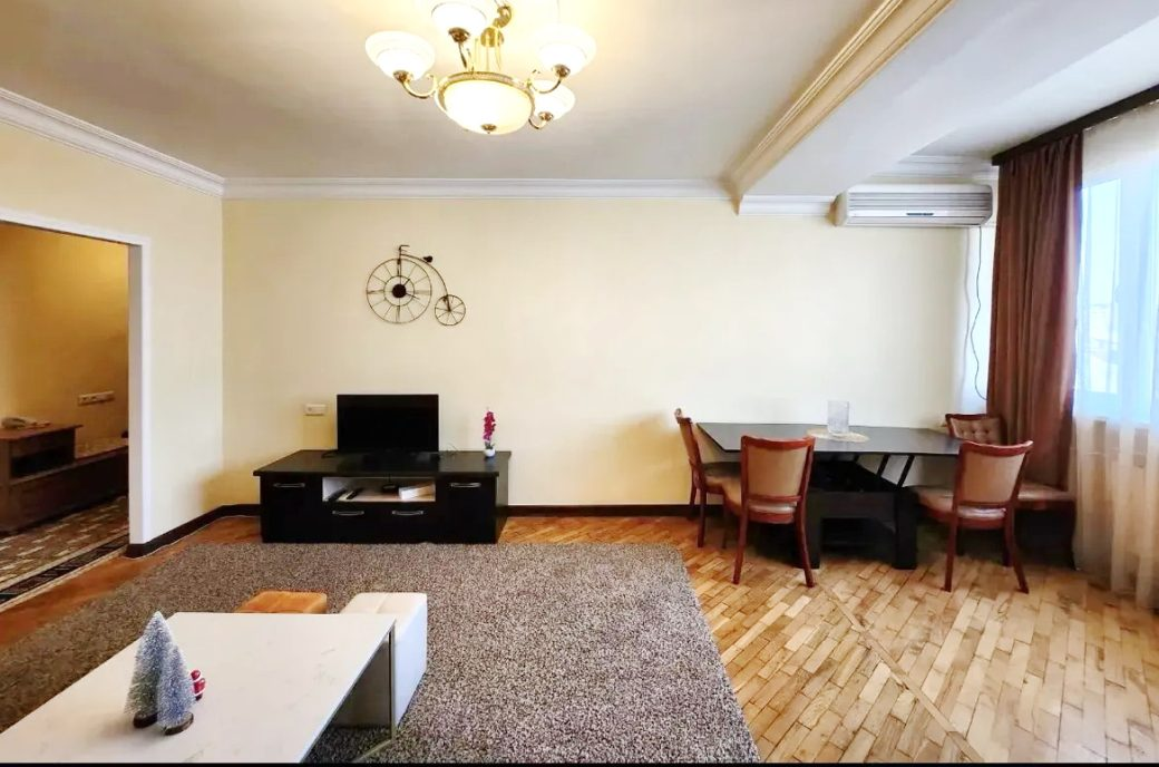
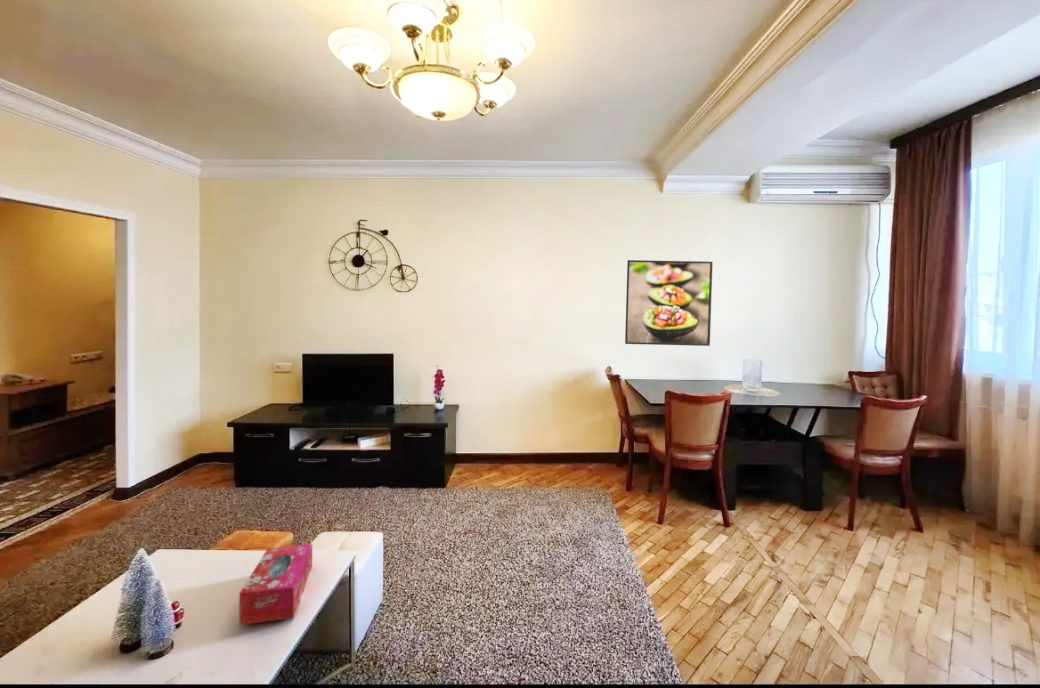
+ tissue box [238,543,313,626]
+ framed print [624,259,714,347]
